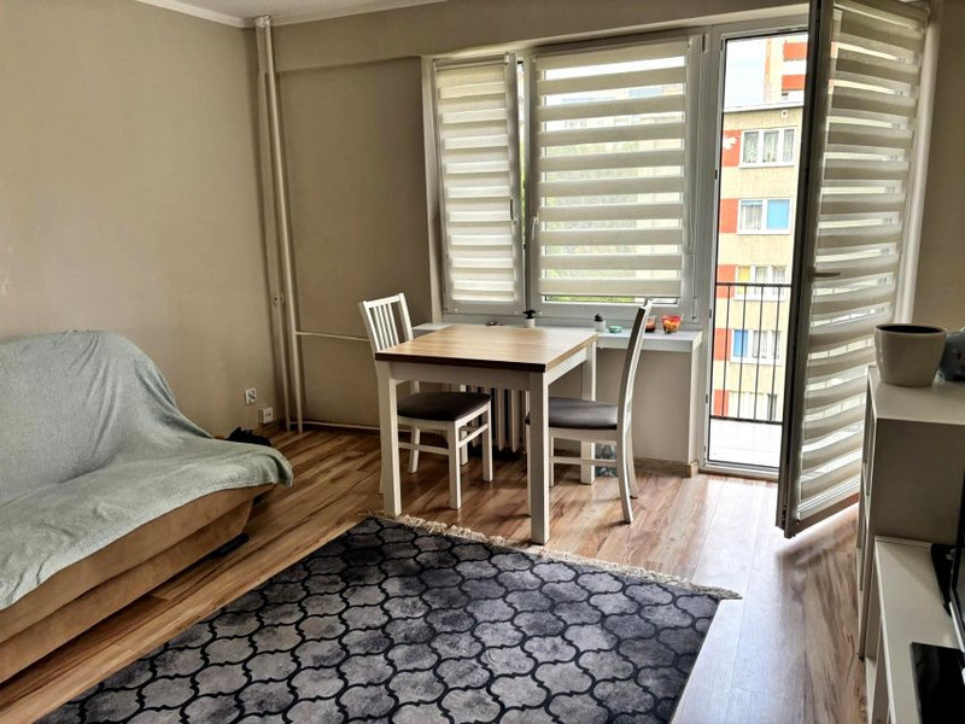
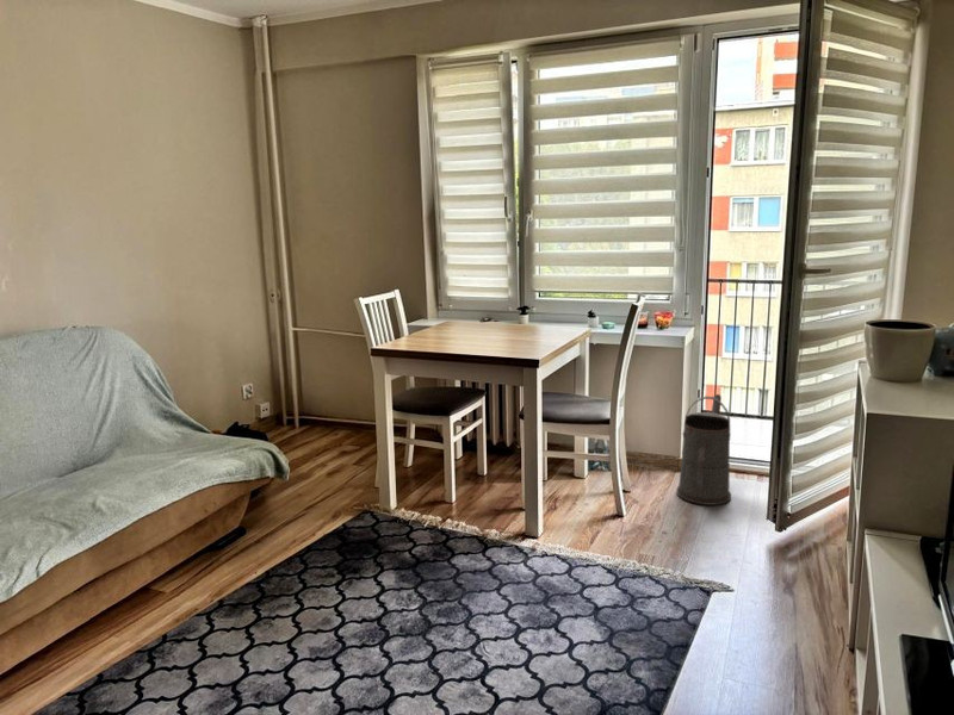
+ watering can [675,393,732,506]
